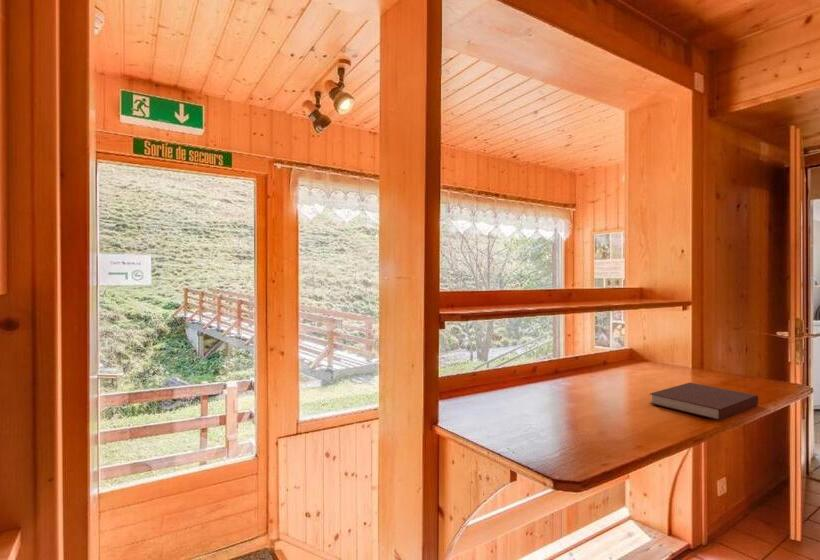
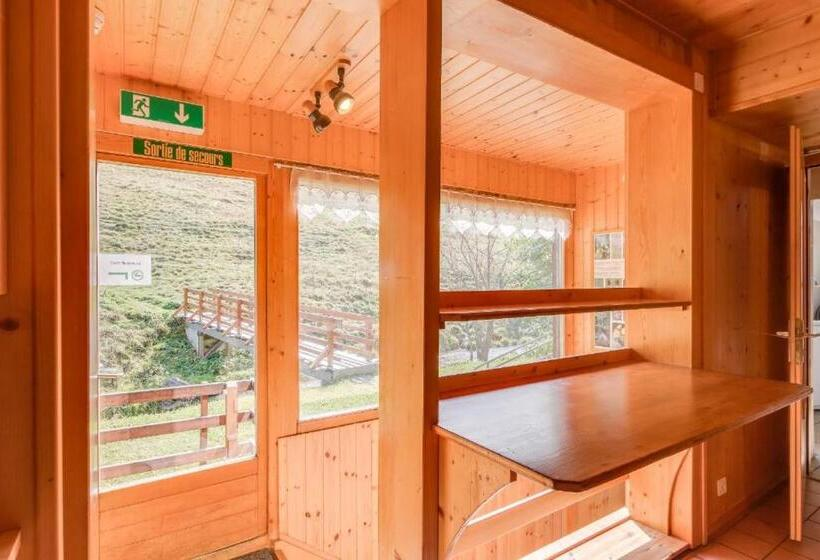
- notebook [649,382,759,422]
